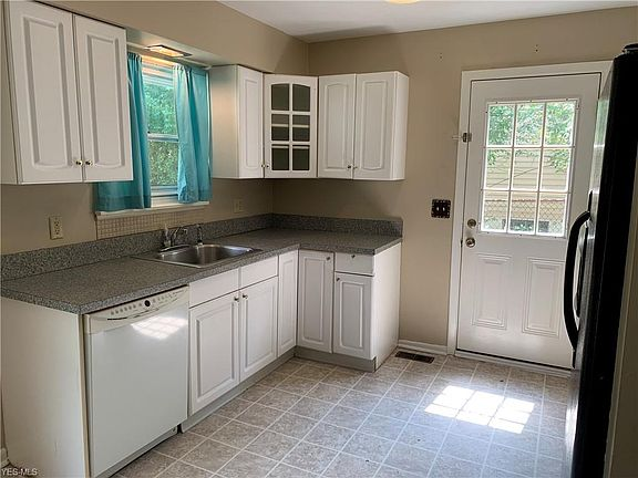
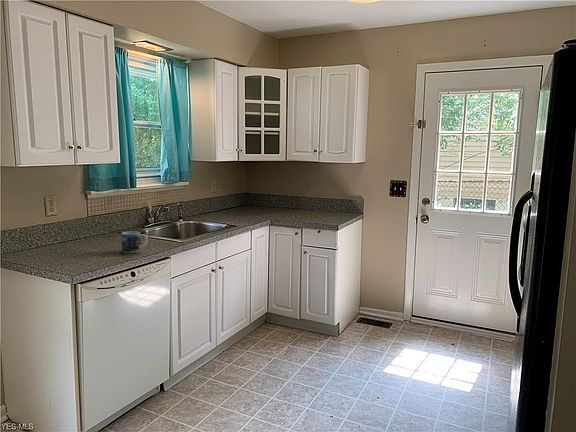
+ mug [121,230,148,254]
